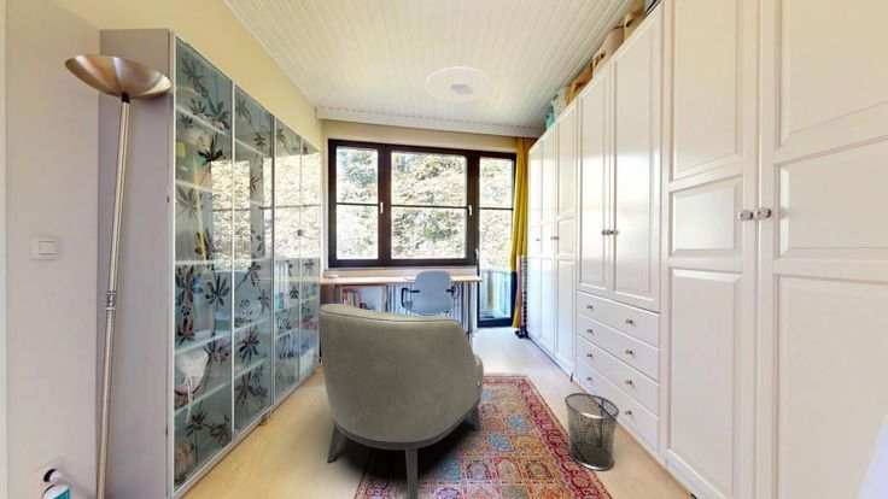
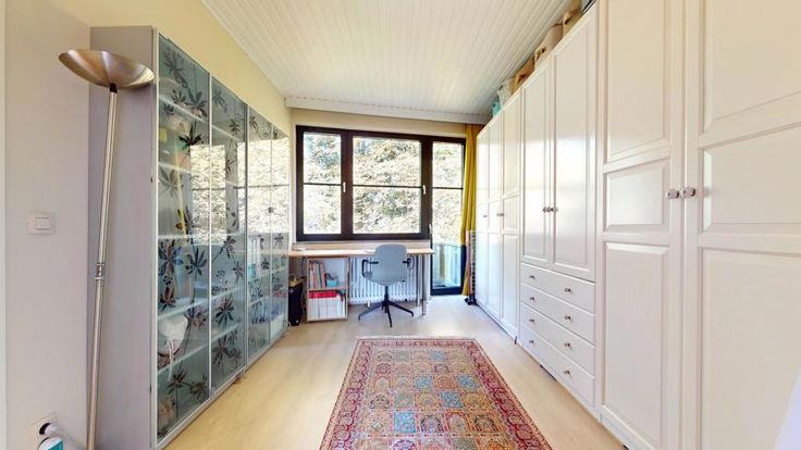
- ceiling light [423,65,492,104]
- armchair [317,303,485,499]
- waste bin [563,392,620,471]
